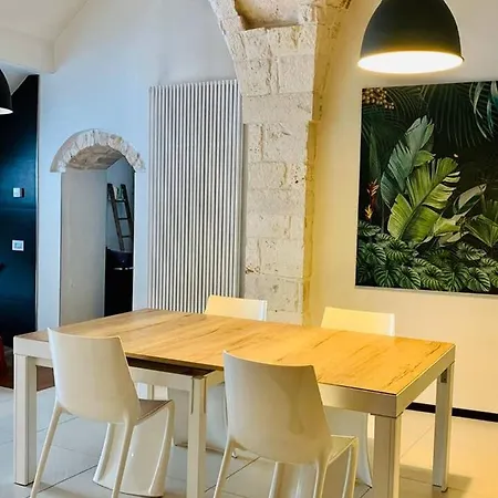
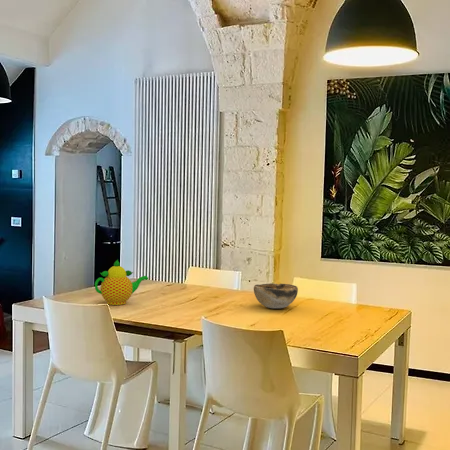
+ teapot [94,259,149,306]
+ decorative bowl [253,282,299,309]
